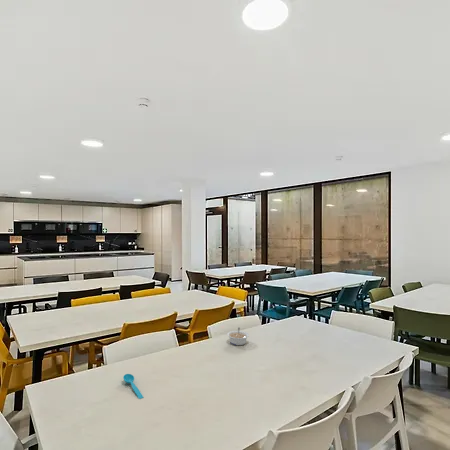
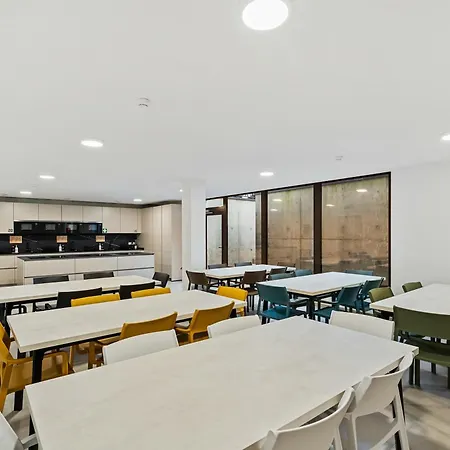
- spoon [122,373,144,400]
- legume [226,327,250,346]
